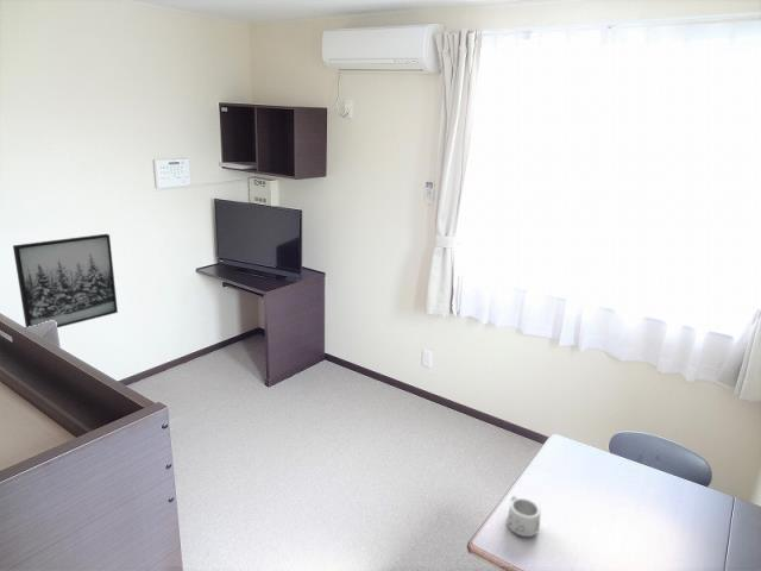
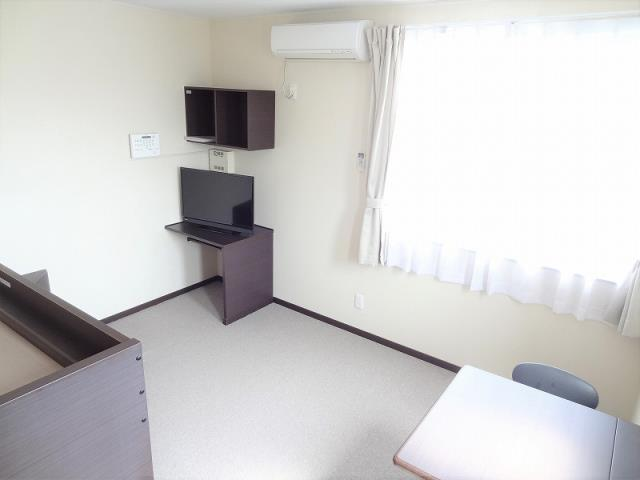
- mug [505,494,541,538]
- wall art [12,233,119,328]
